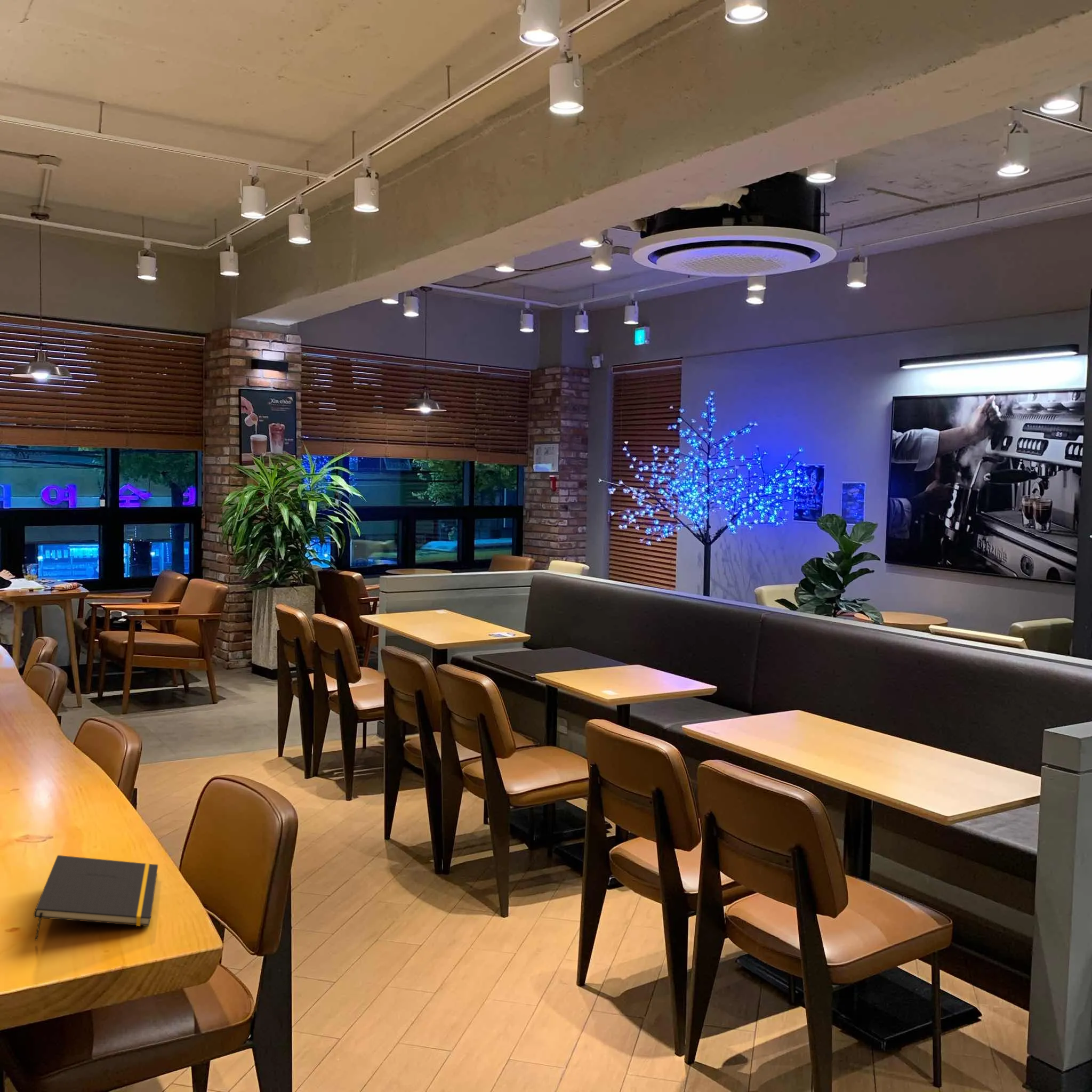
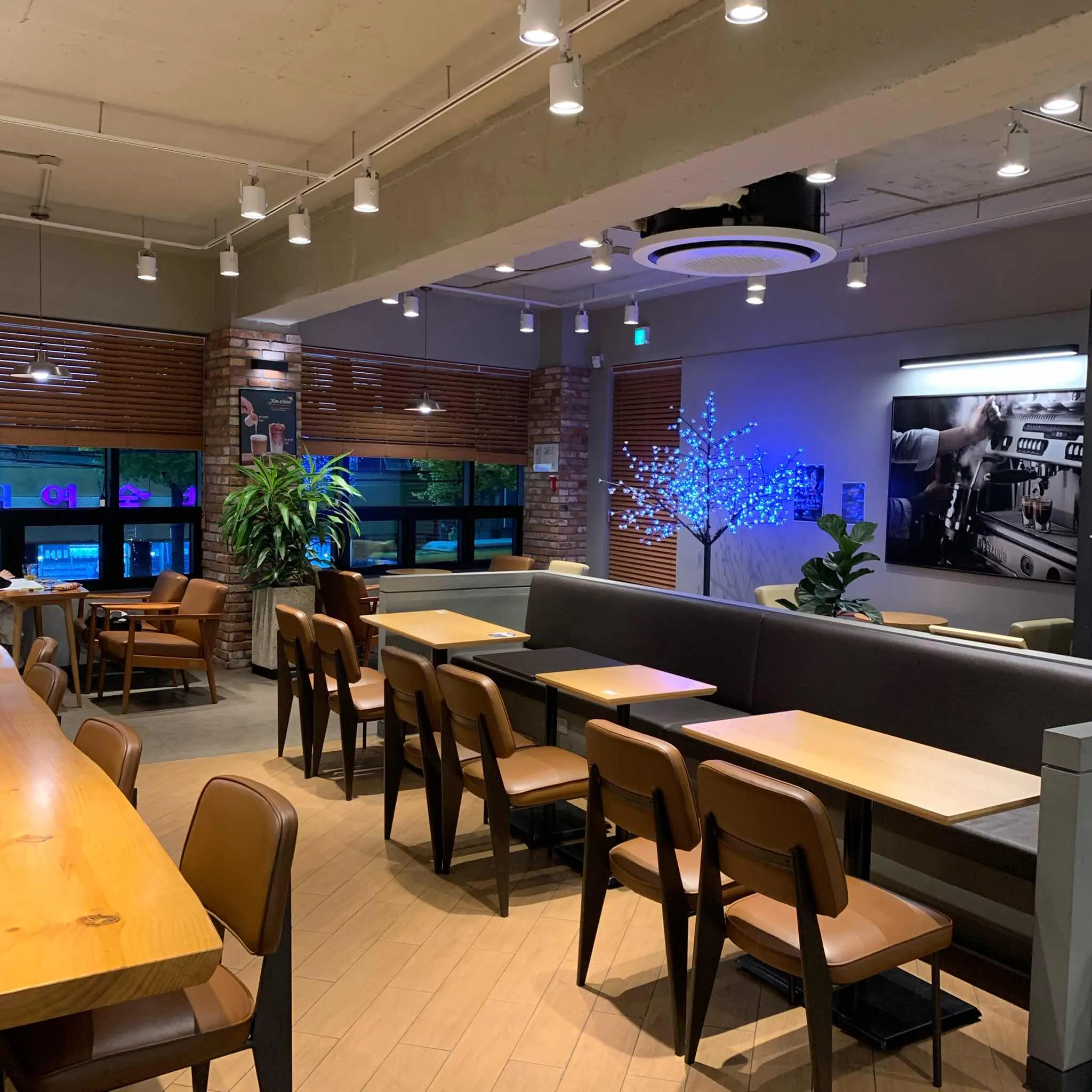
- notepad [33,855,158,941]
